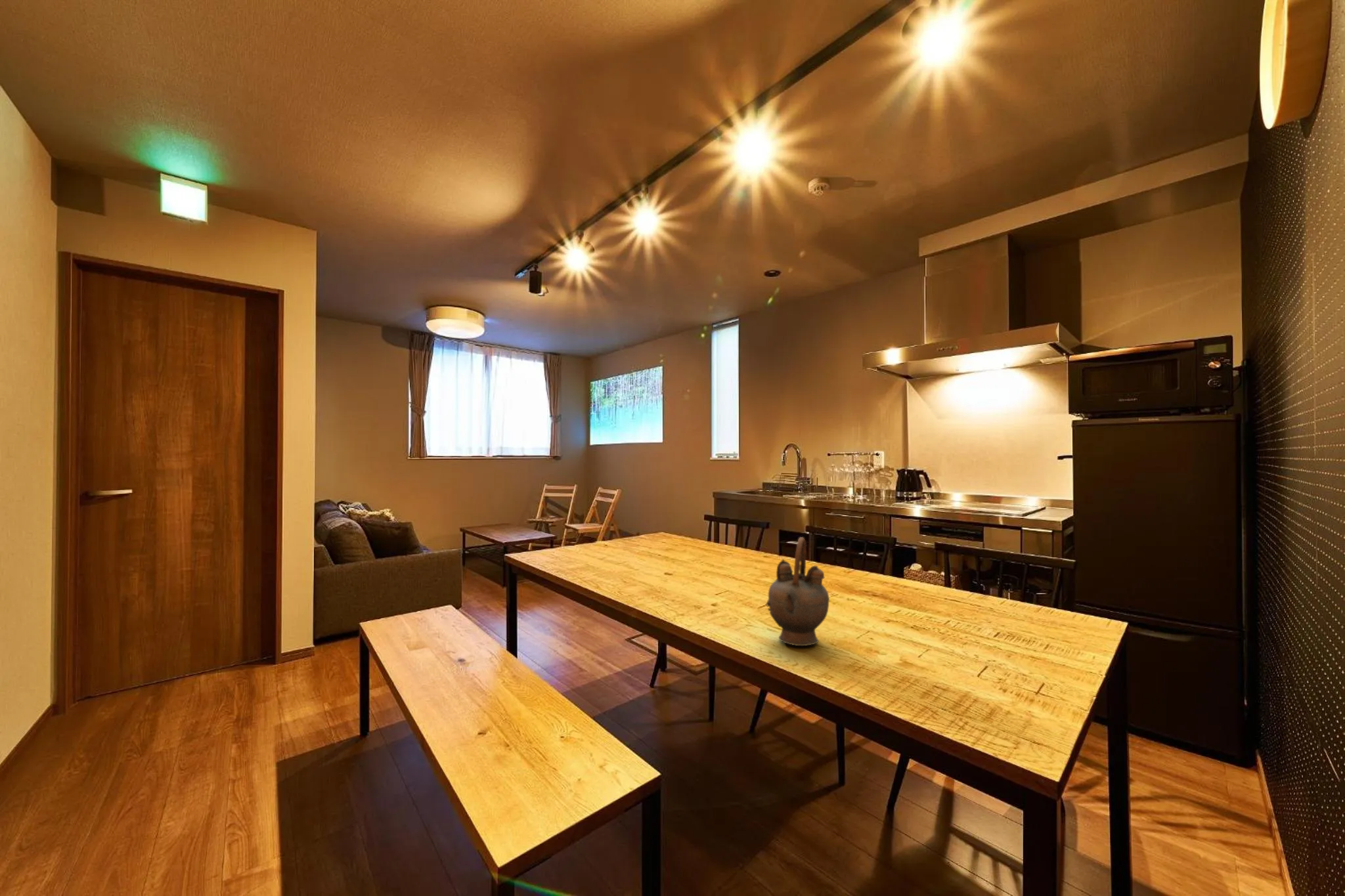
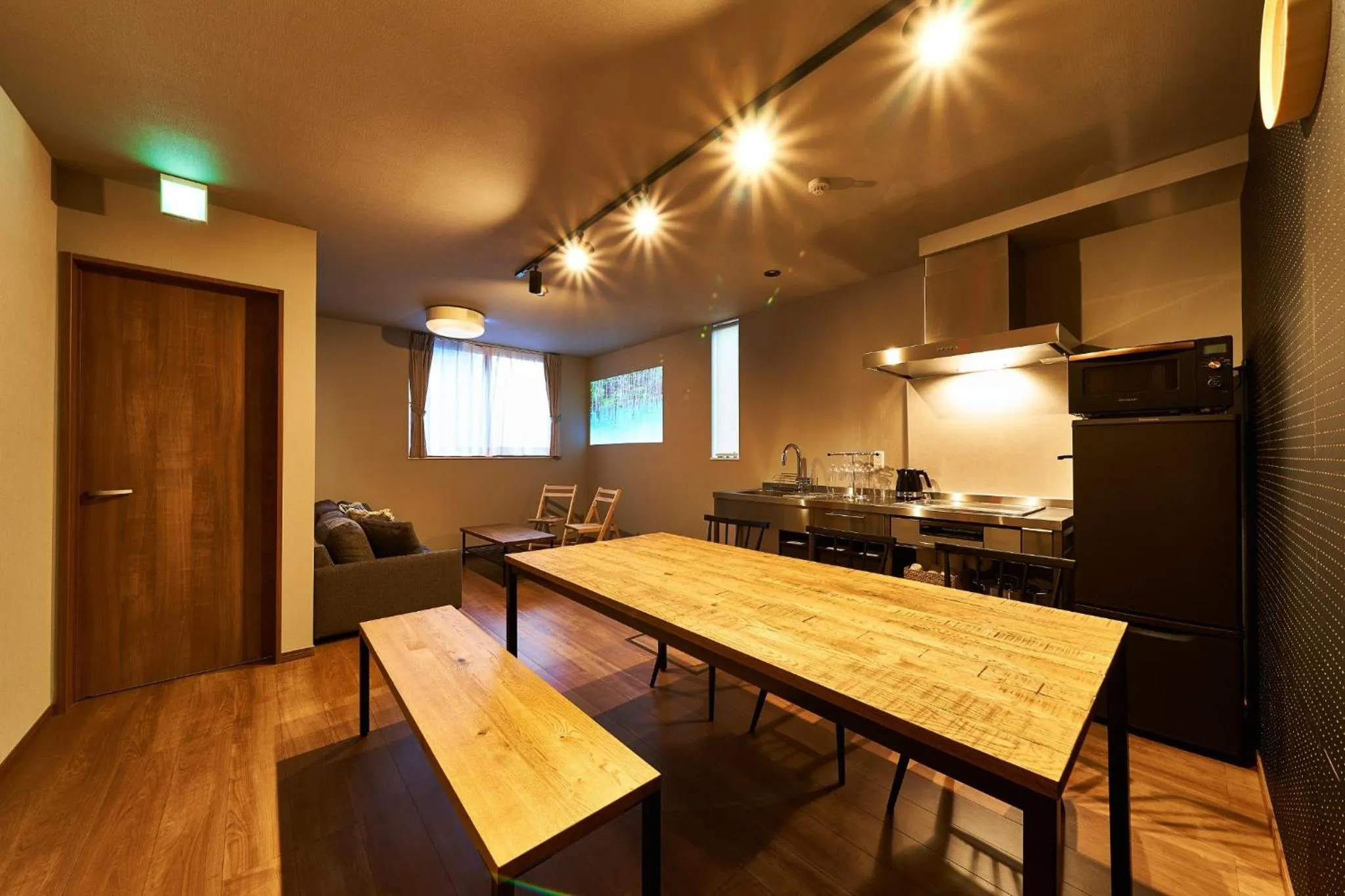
- teapot [765,536,830,647]
